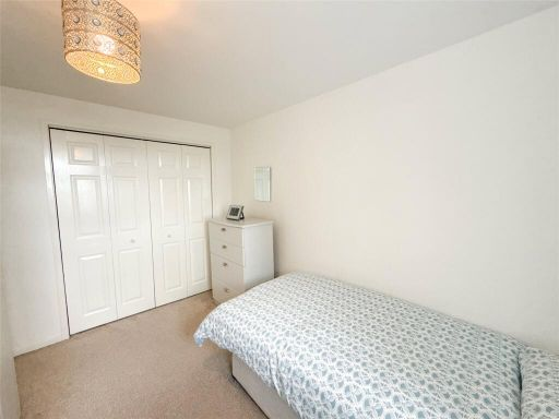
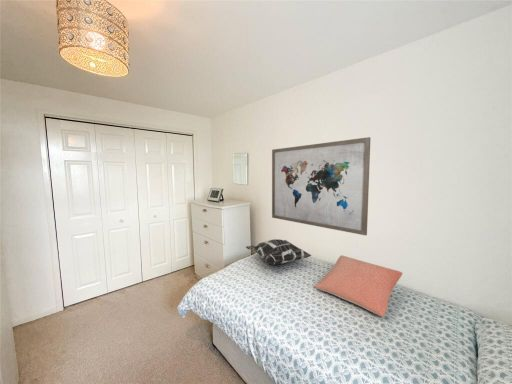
+ pillow [314,254,403,318]
+ decorative pillow [245,238,312,266]
+ wall art [271,136,371,236]
